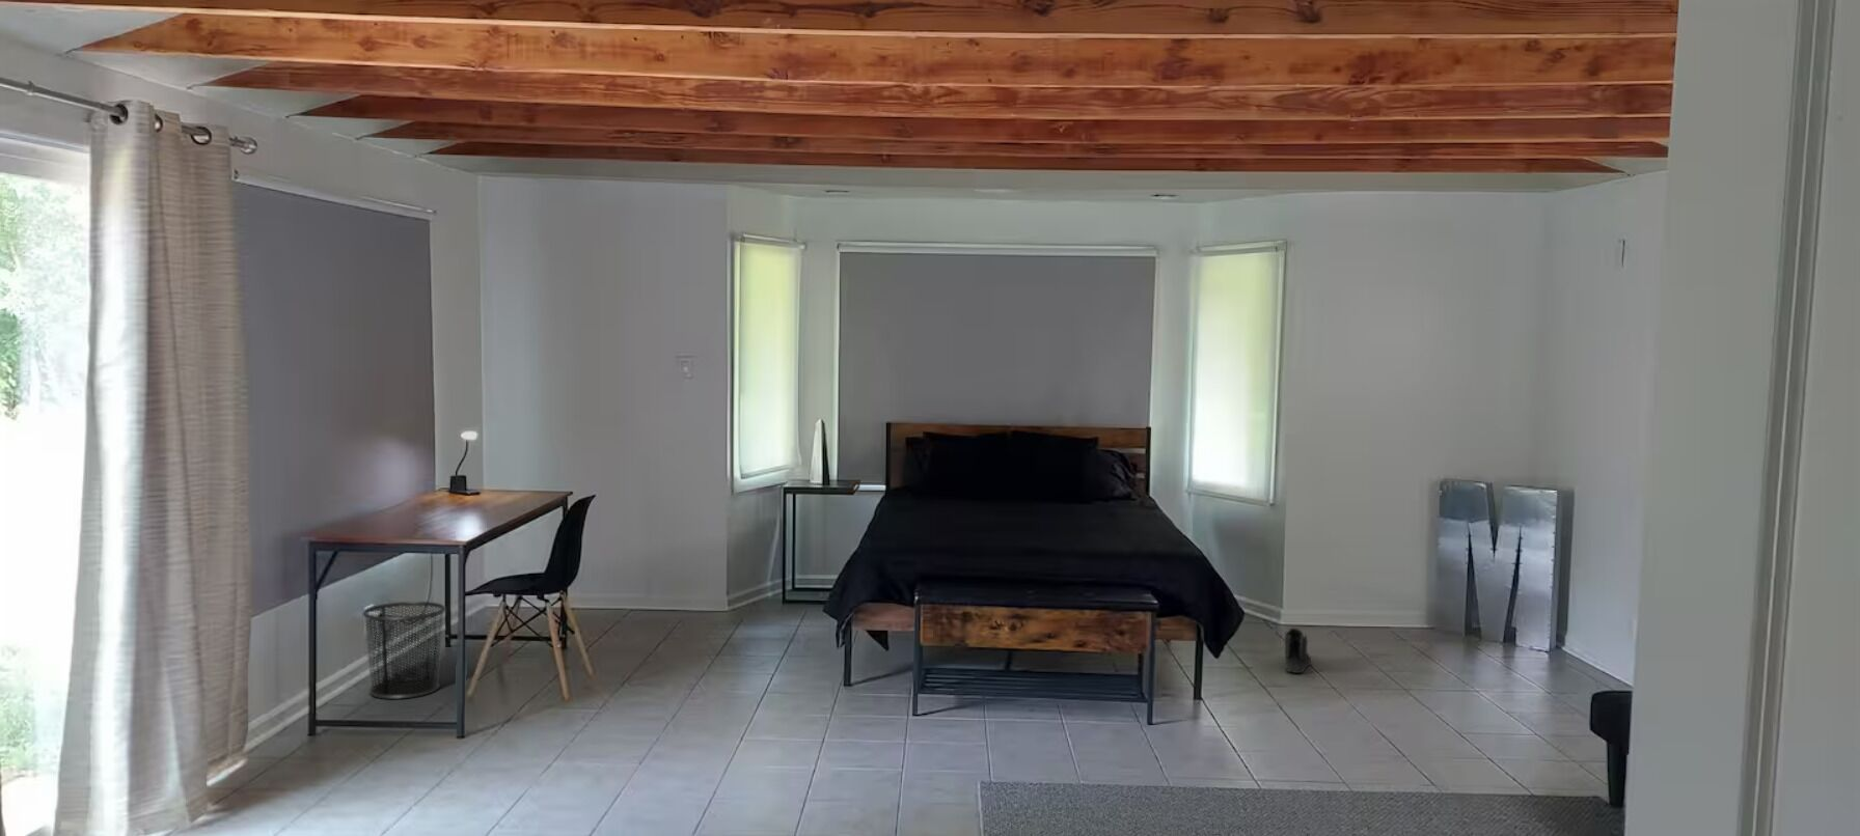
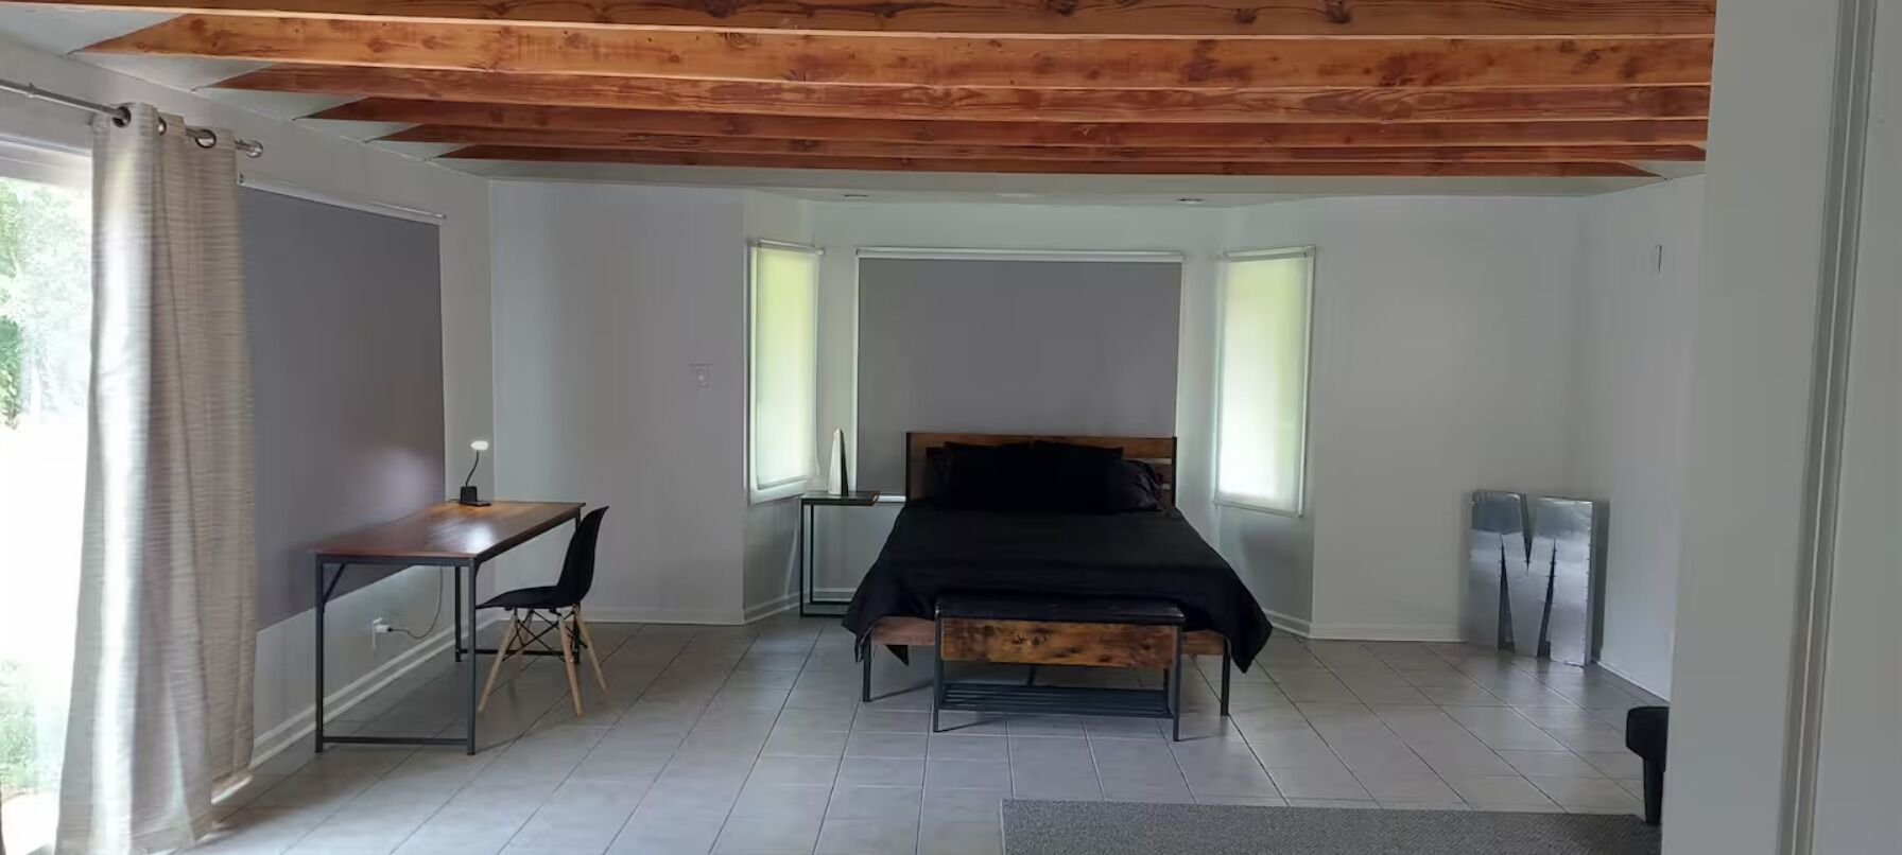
- waste bin [361,600,447,700]
- sneaker [1283,627,1312,675]
